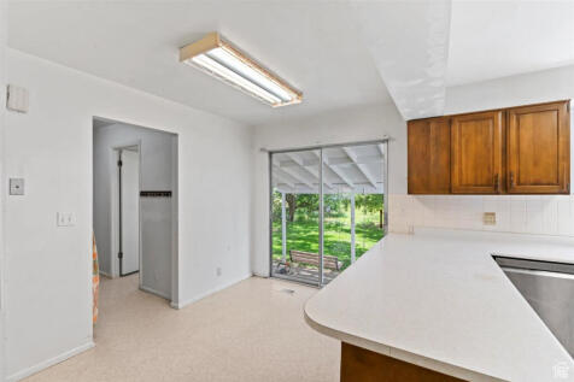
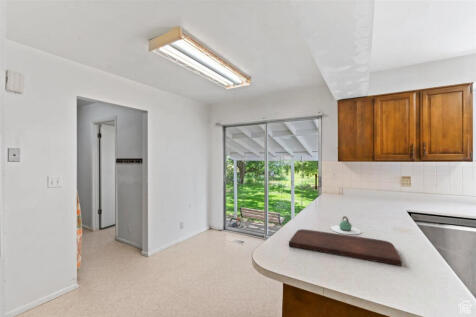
+ cutting board [288,228,403,267]
+ teapot [330,215,362,235]
